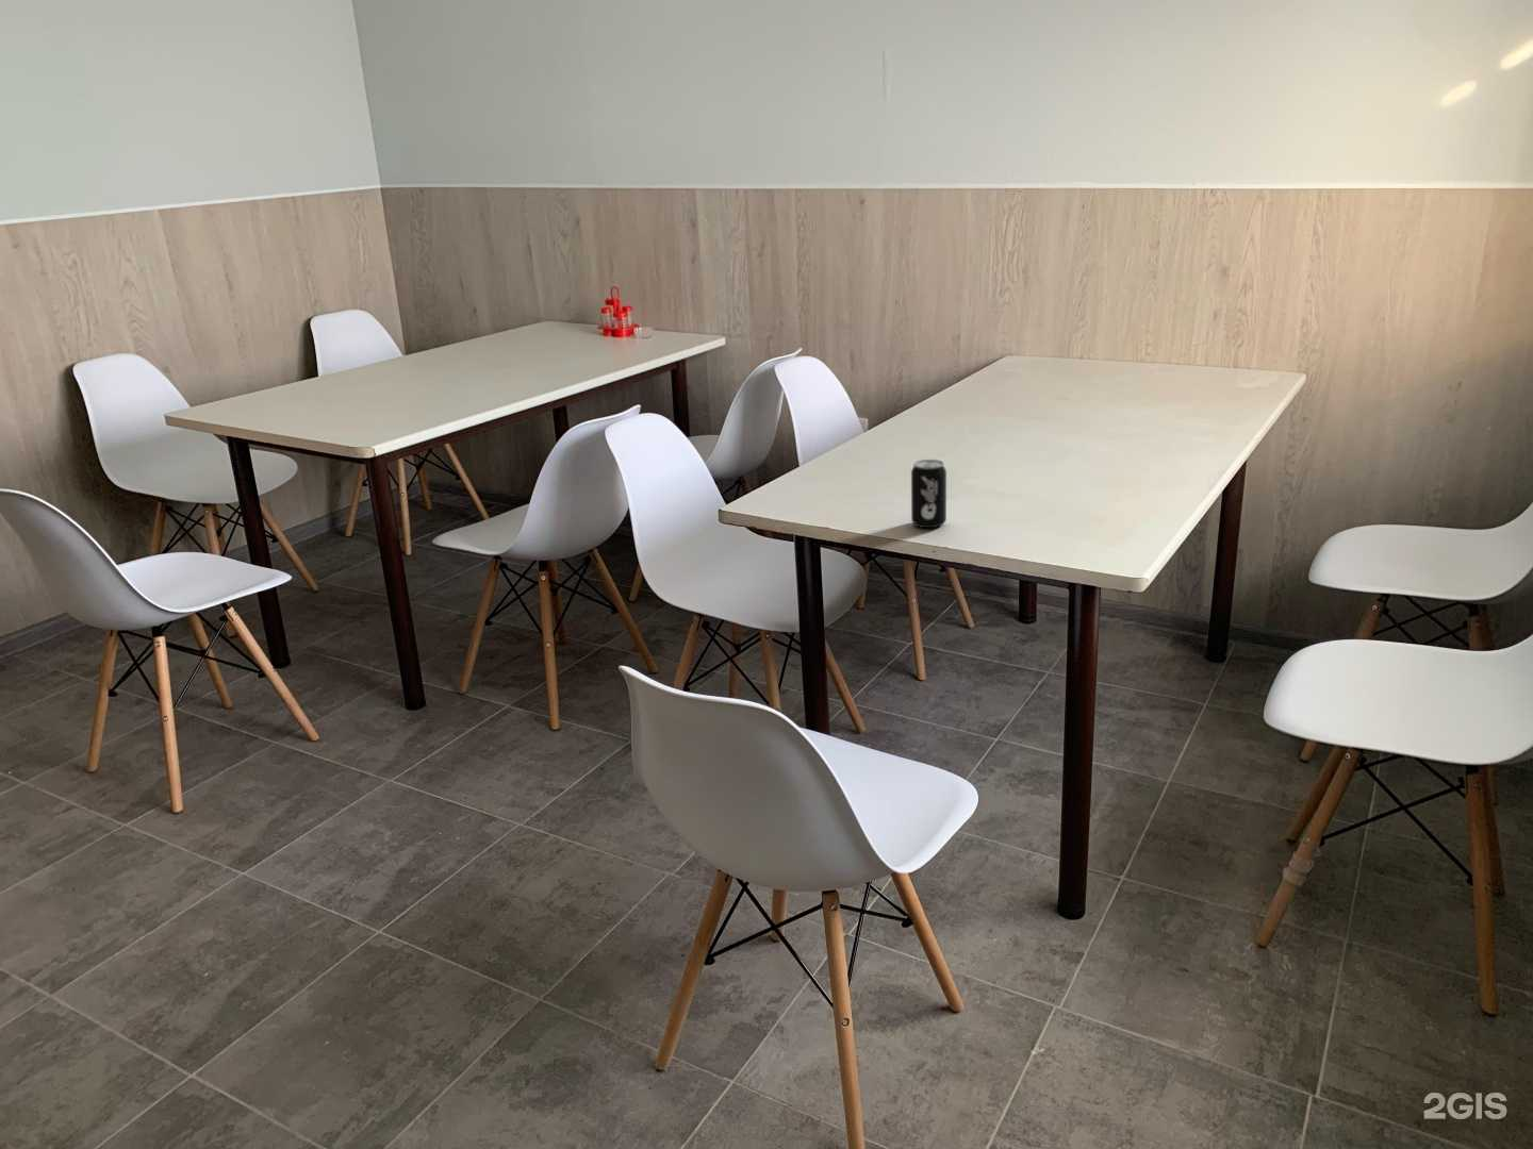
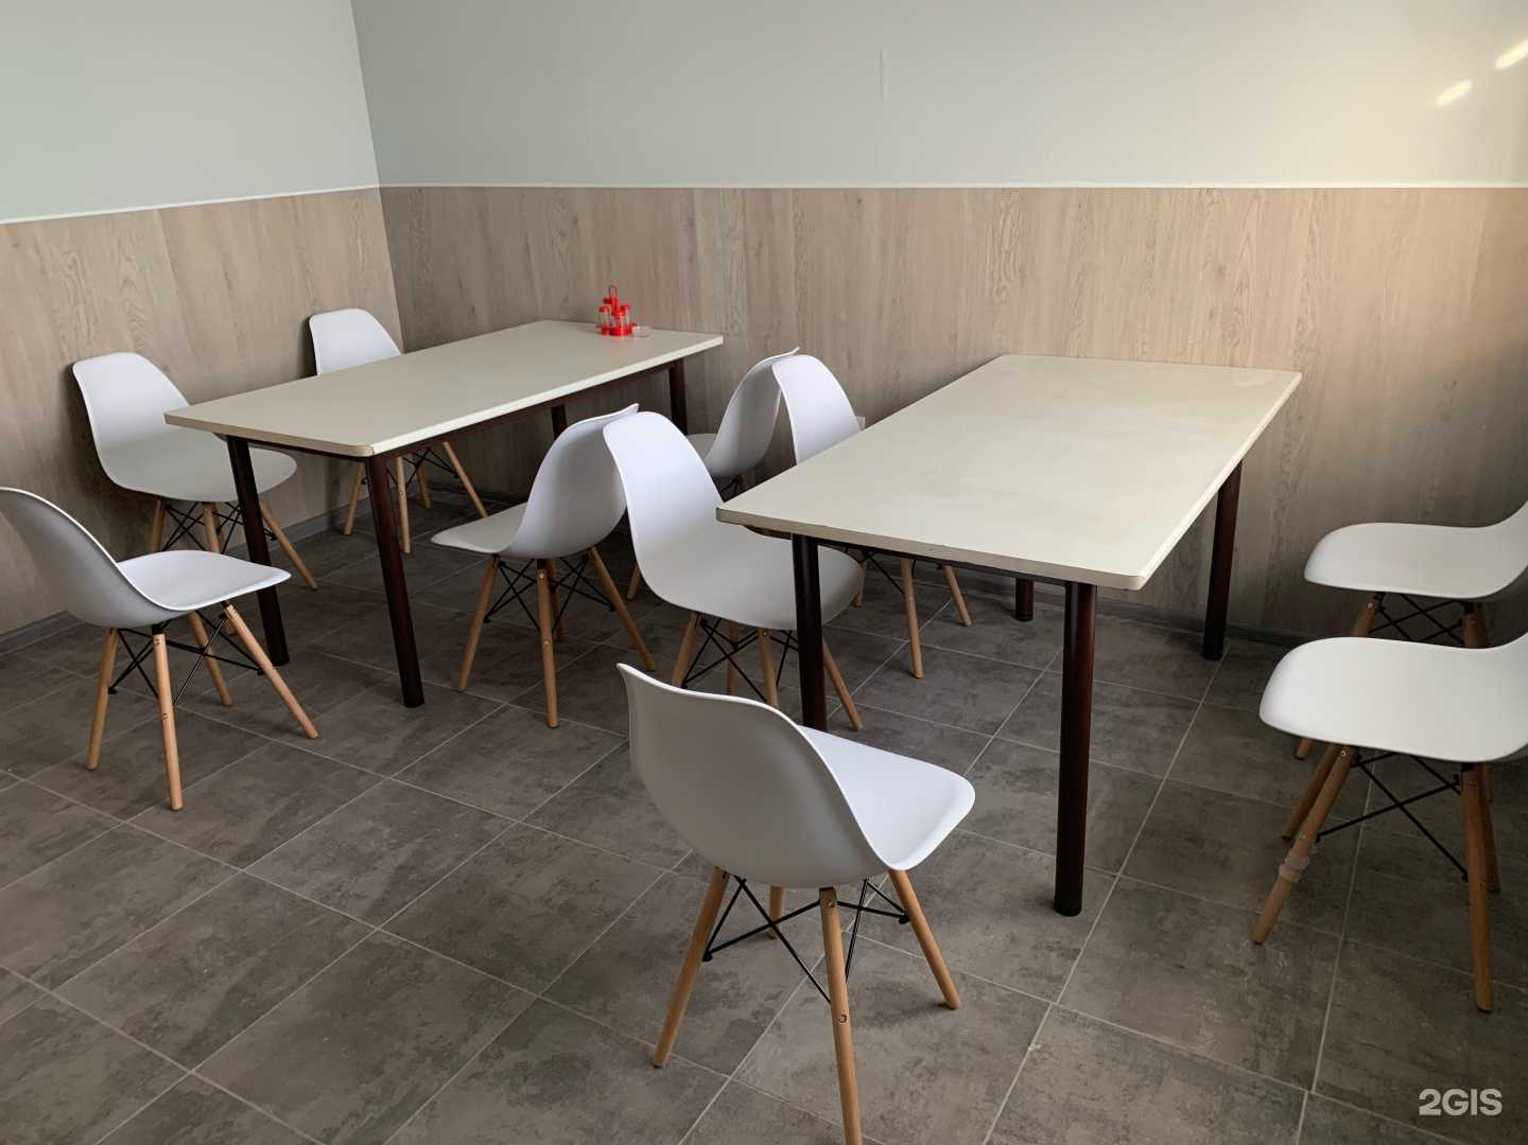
- beverage can [910,459,948,529]
